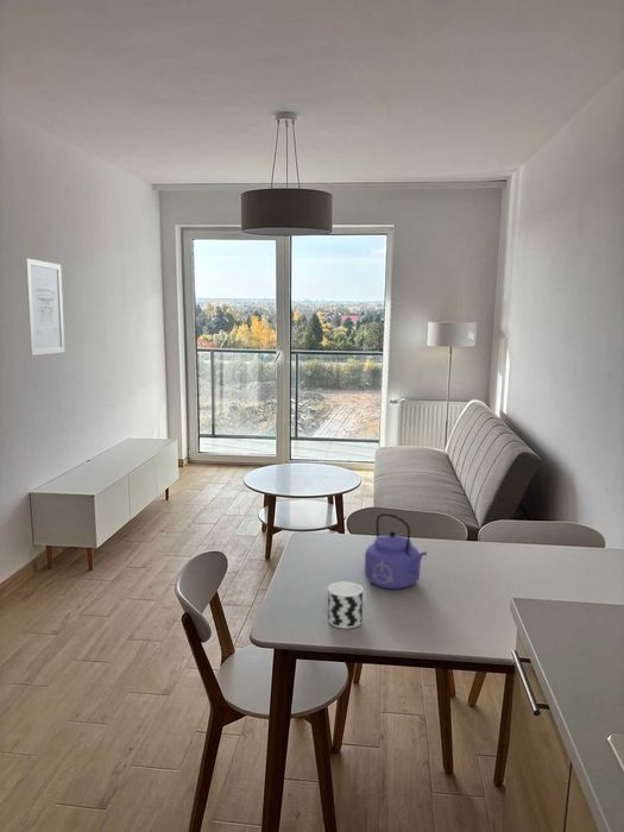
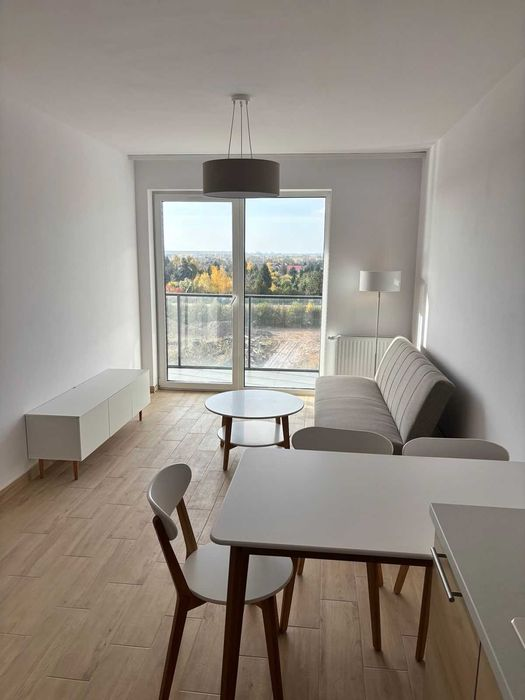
- wall art [24,258,65,357]
- cup [327,580,367,630]
- kettle [364,512,428,591]
